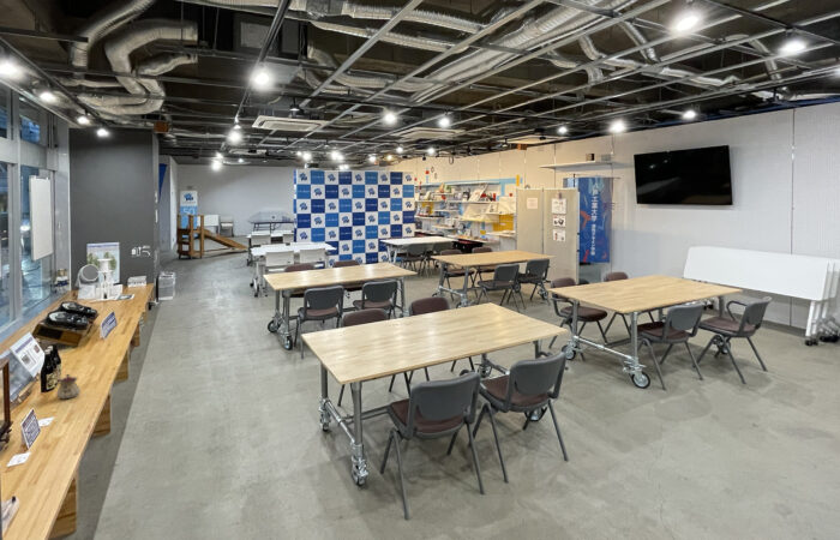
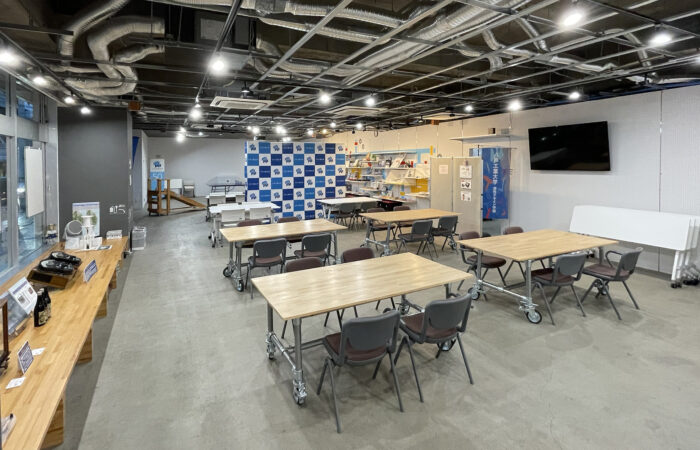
- teapot [55,373,82,400]
